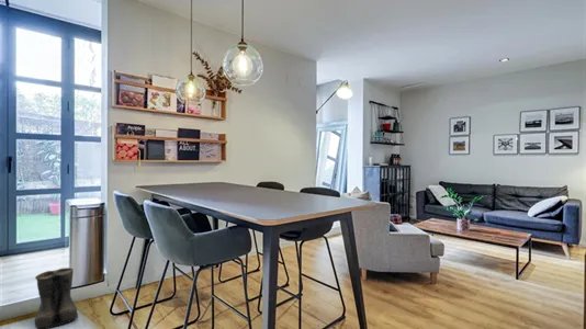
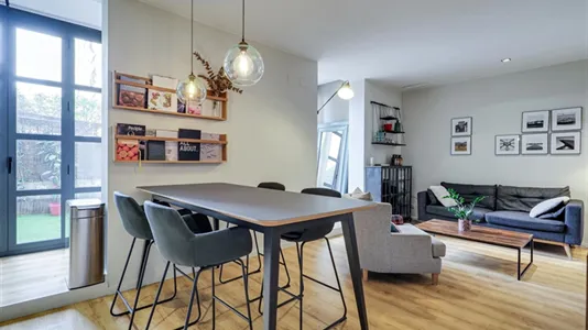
- boots [34,266,79,329]
